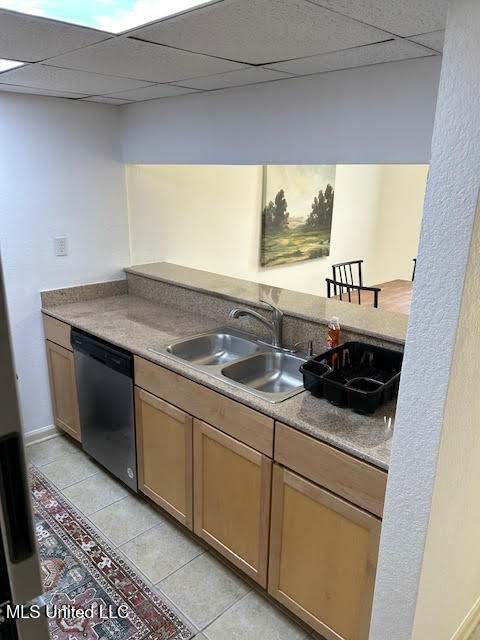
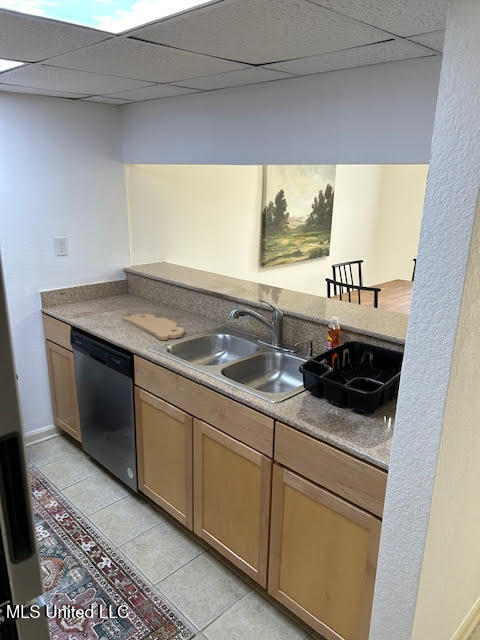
+ cutting board [122,313,185,341]
